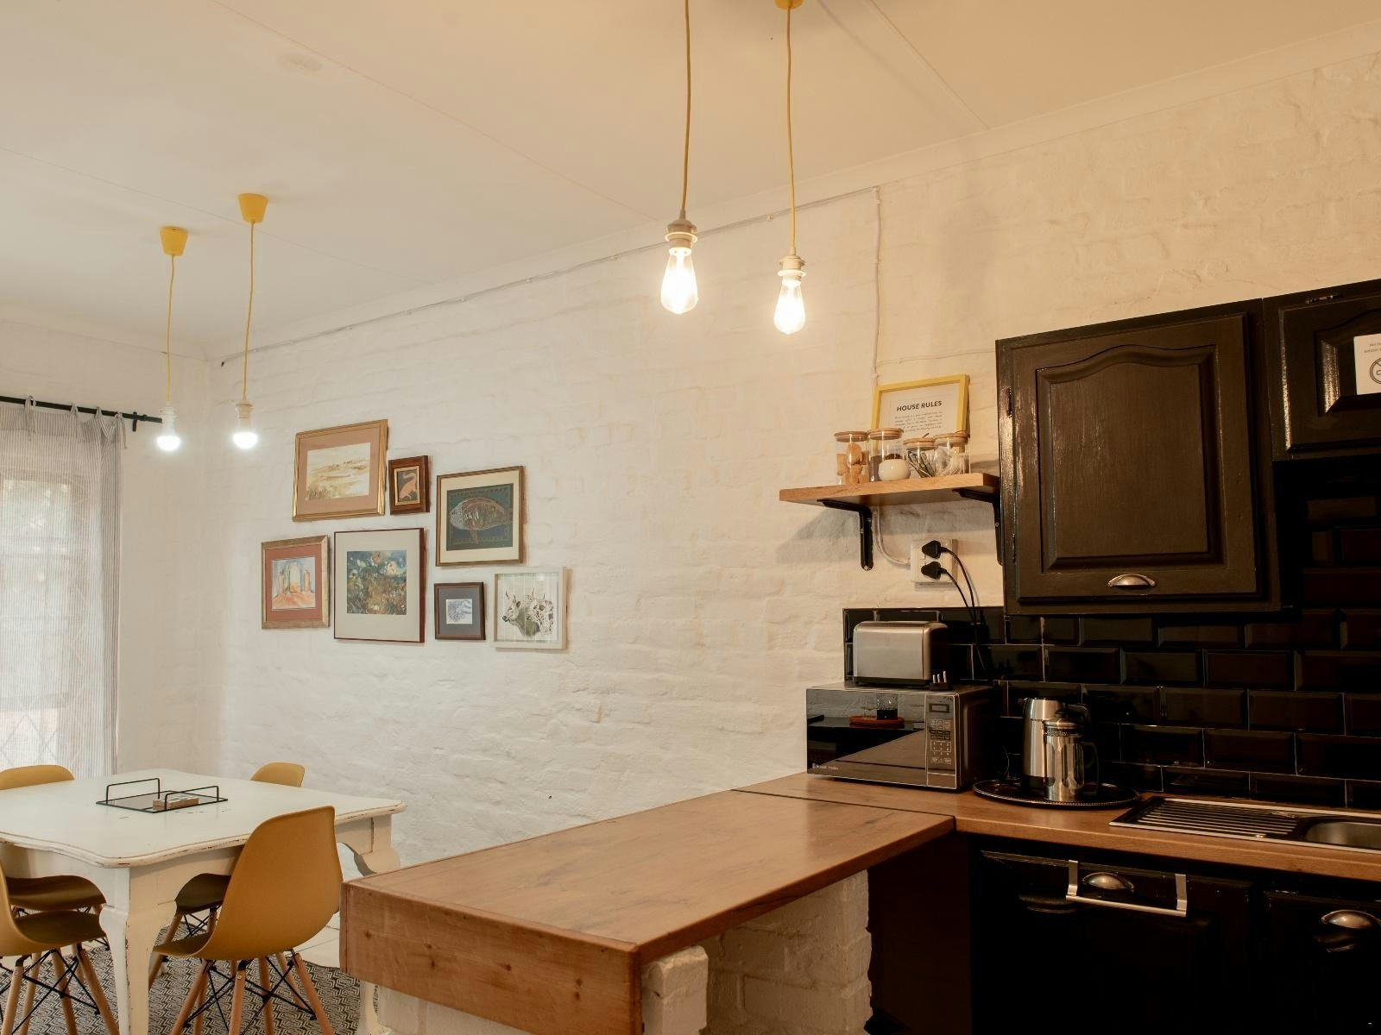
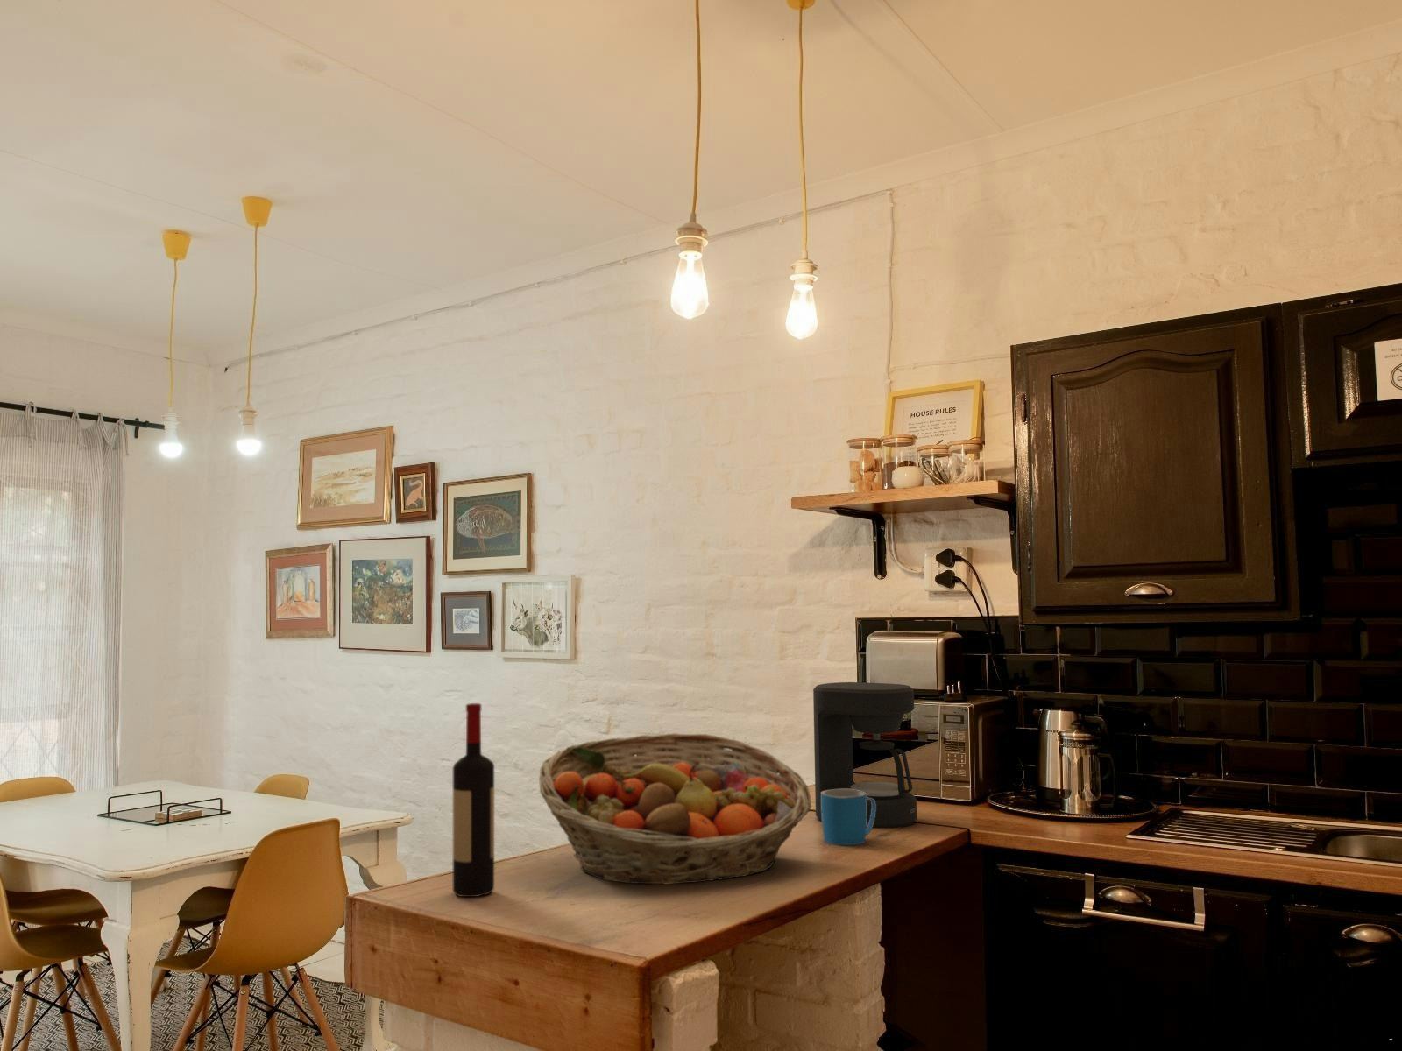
+ coffee maker [812,681,917,828]
+ wine bottle [453,702,495,898]
+ fruit basket [538,732,812,885]
+ mug [821,789,877,846]
